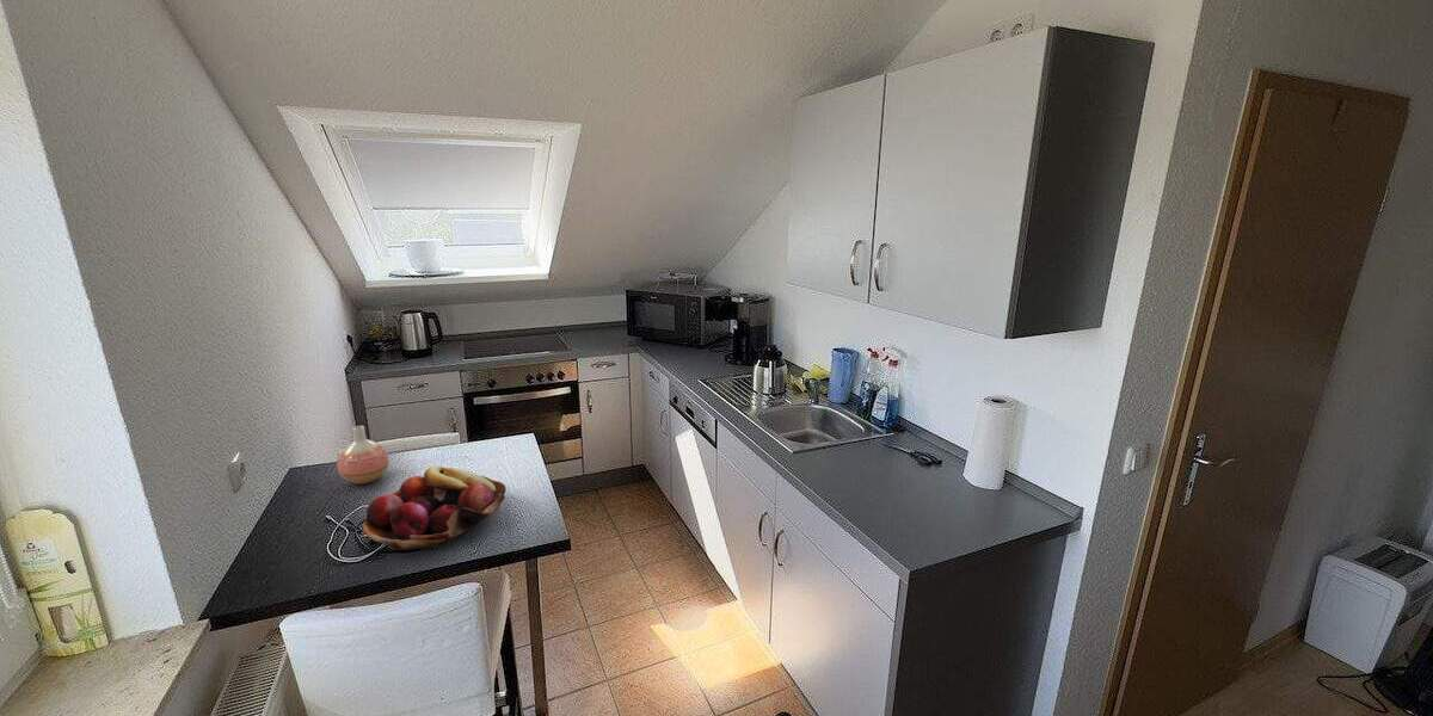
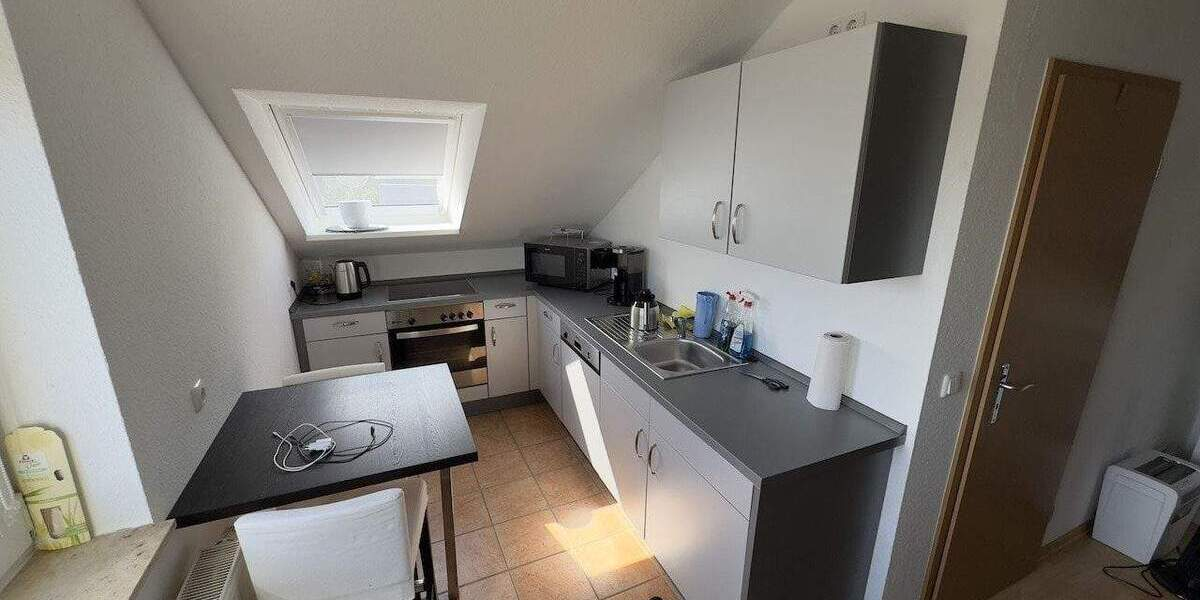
- vase [337,425,389,486]
- fruit basket [362,464,508,551]
